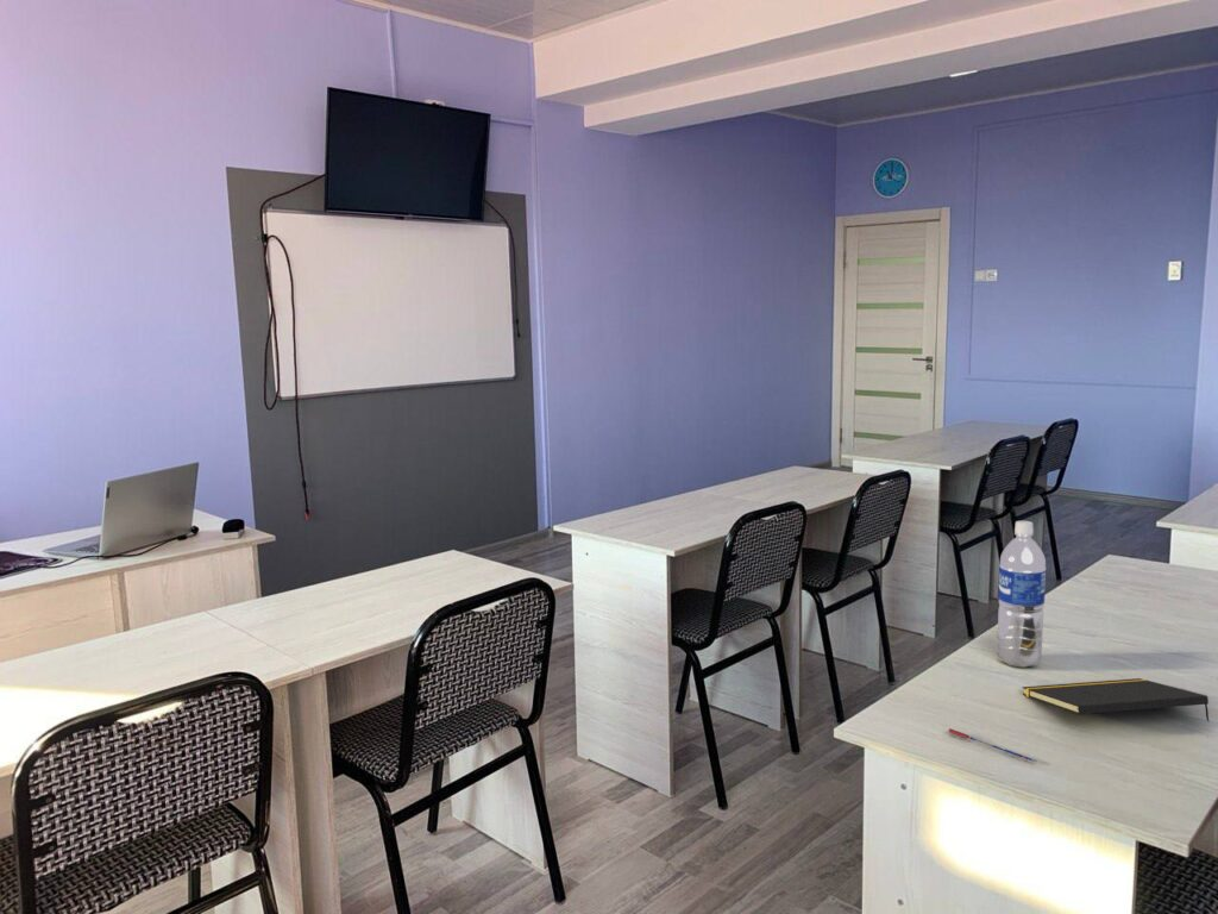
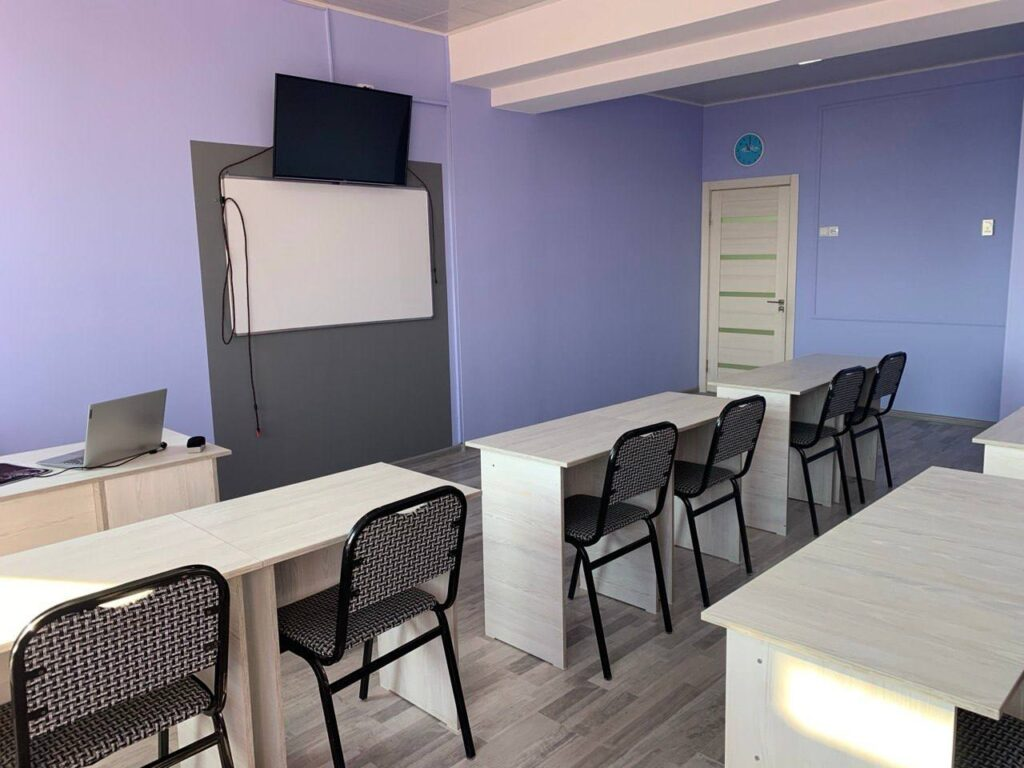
- pen [947,727,1038,764]
- water bottle [997,520,1047,669]
- notepad [1021,677,1211,722]
